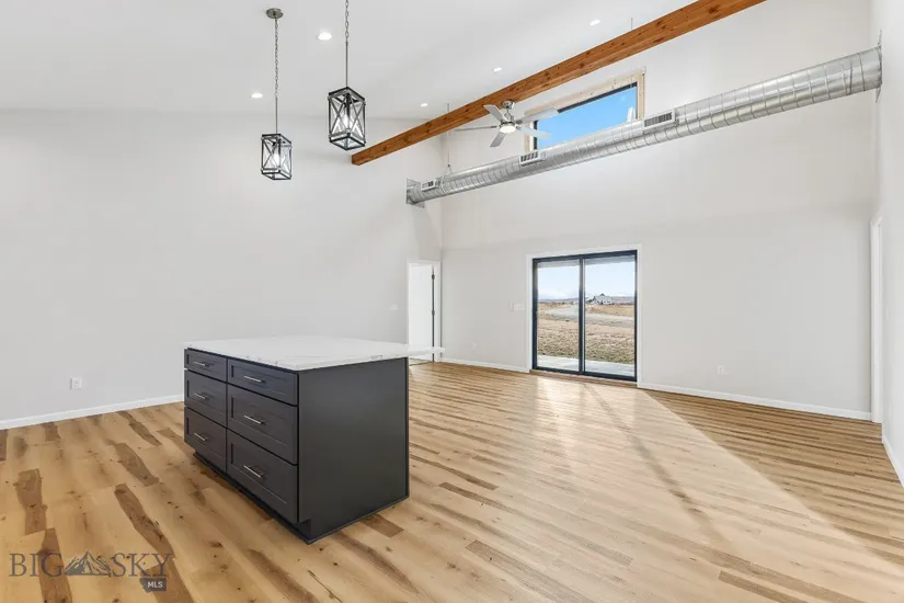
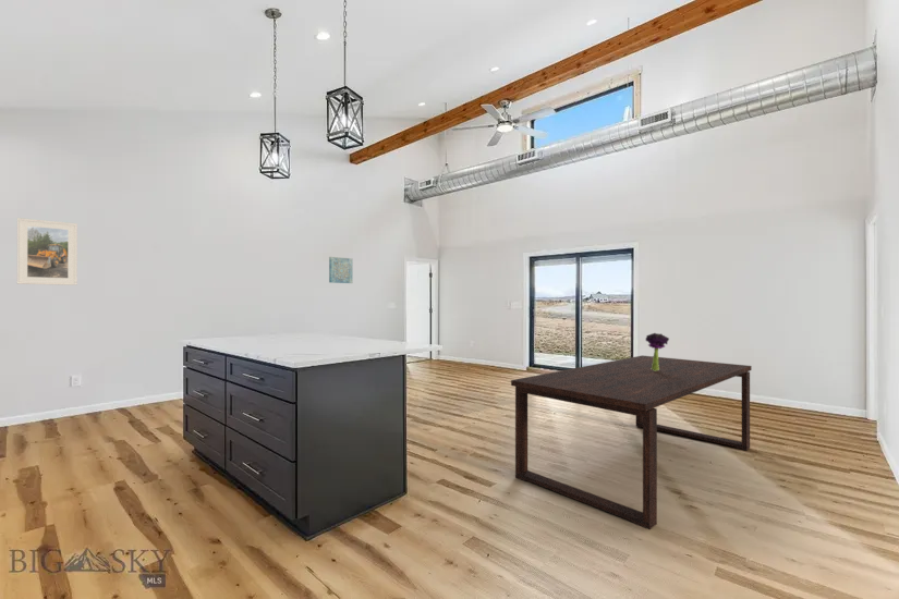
+ bouquet [645,332,670,371]
+ dining table [510,354,753,530]
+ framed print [16,217,78,286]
+ wall art [328,256,353,284]
